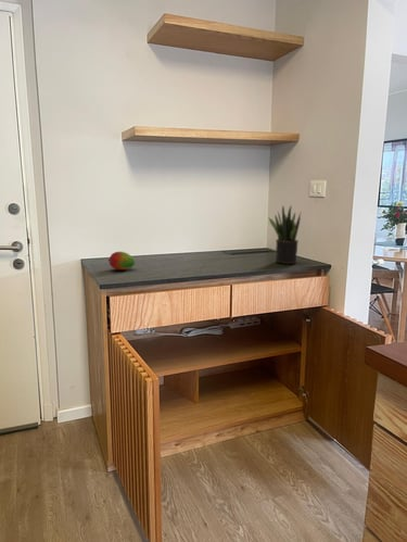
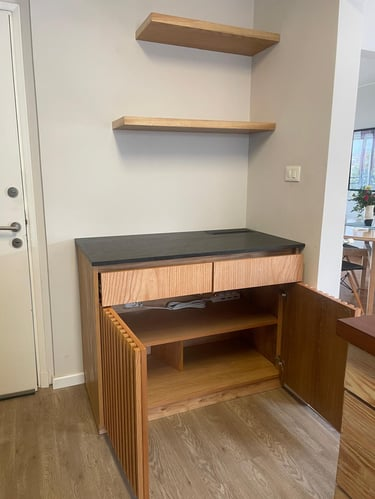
- fruit [107,251,136,272]
- potted plant [268,204,303,265]
